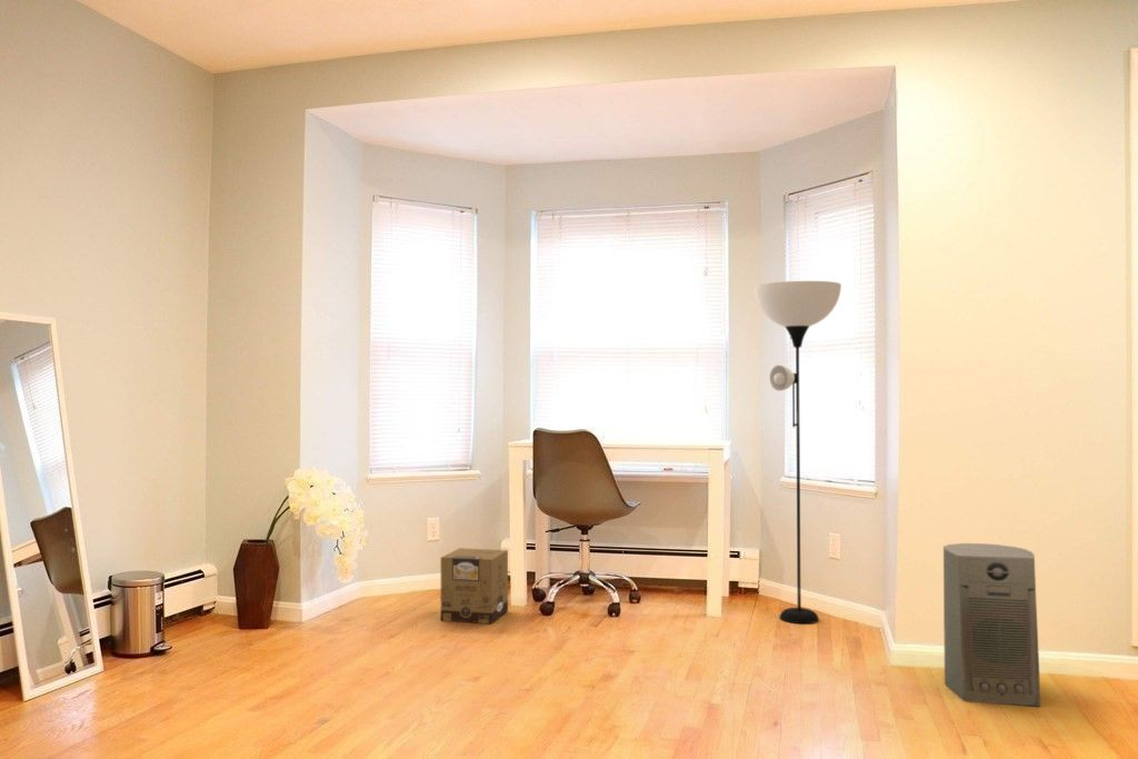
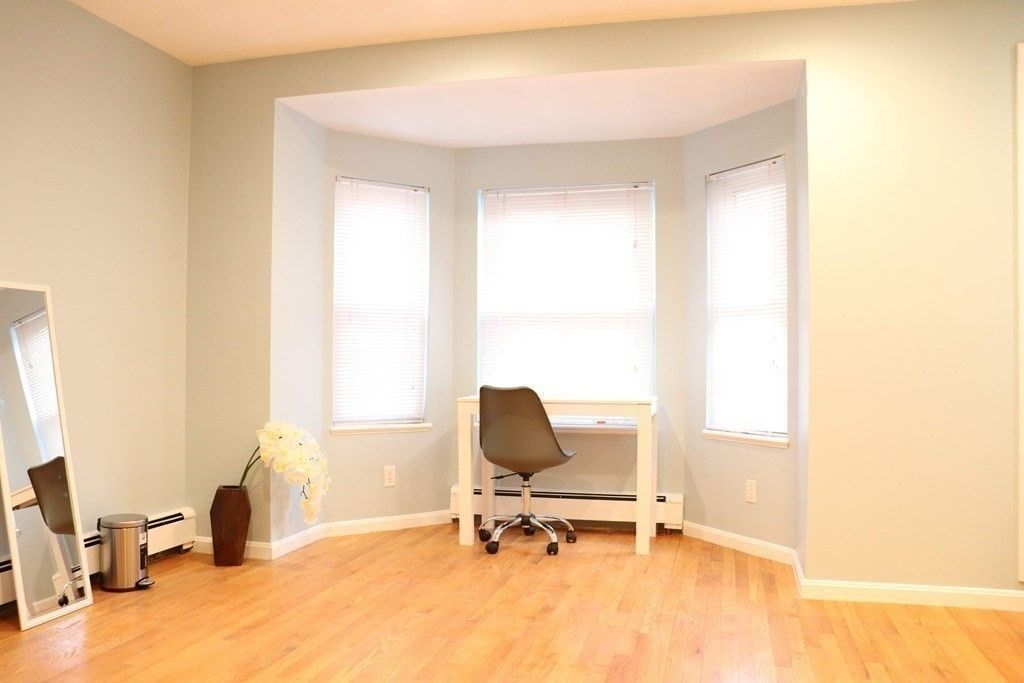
- cardboard box [440,547,509,625]
- floor lamp [753,280,842,625]
- fan [942,542,1041,708]
